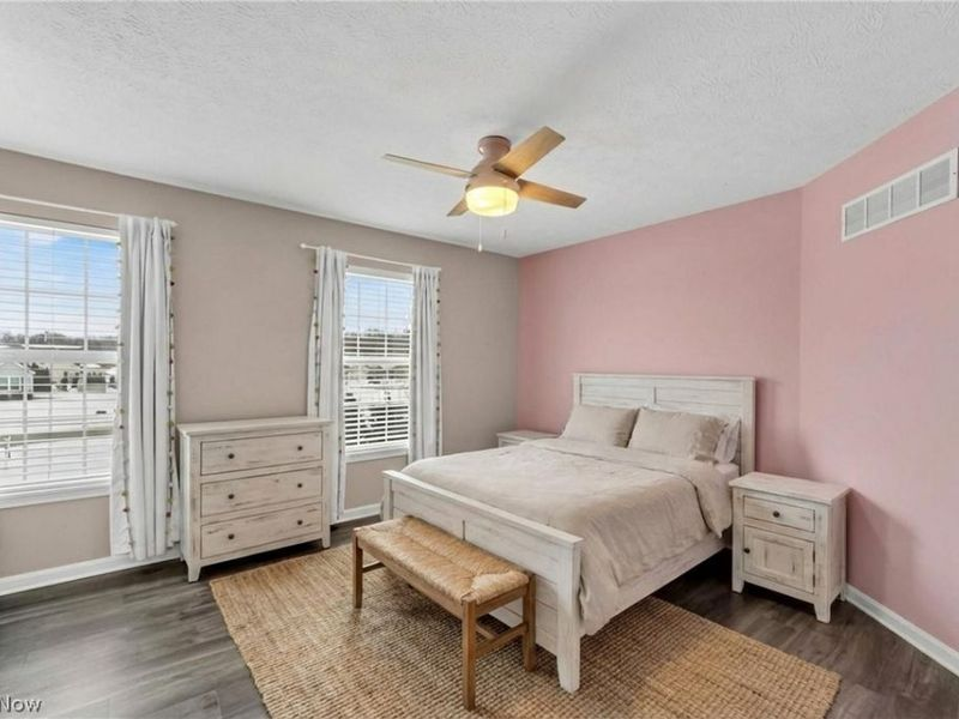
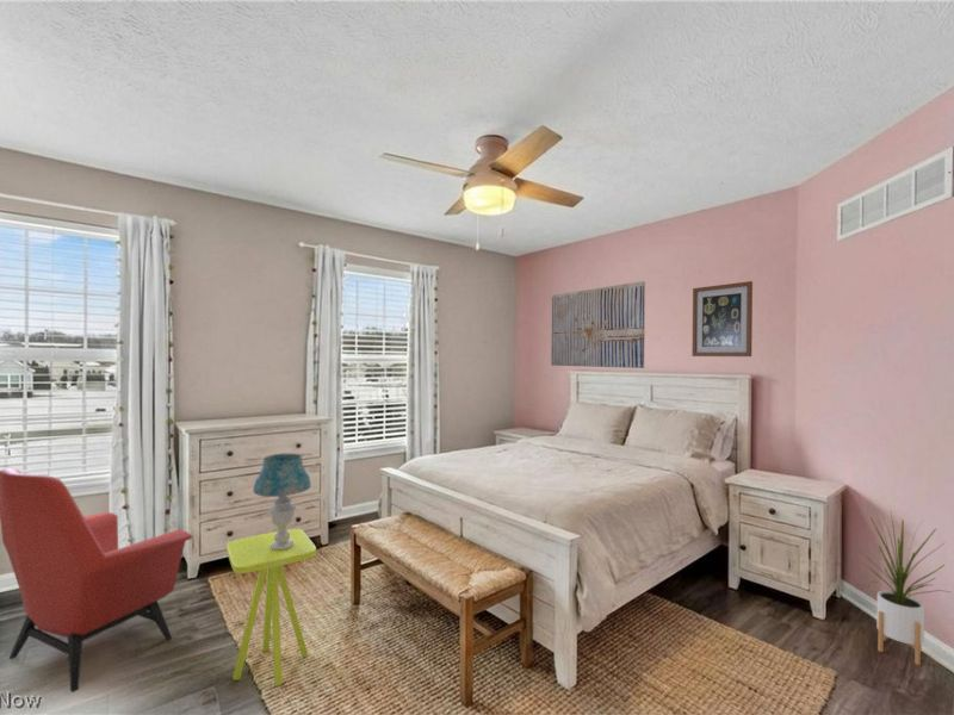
+ wall art [550,280,646,369]
+ wall art [690,280,754,358]
+ side table [225,528,317,688]
+ table lamp [252,453,312,551]
+ armchair [0,467,194,694]
+ house plant [848,508,950,666]
